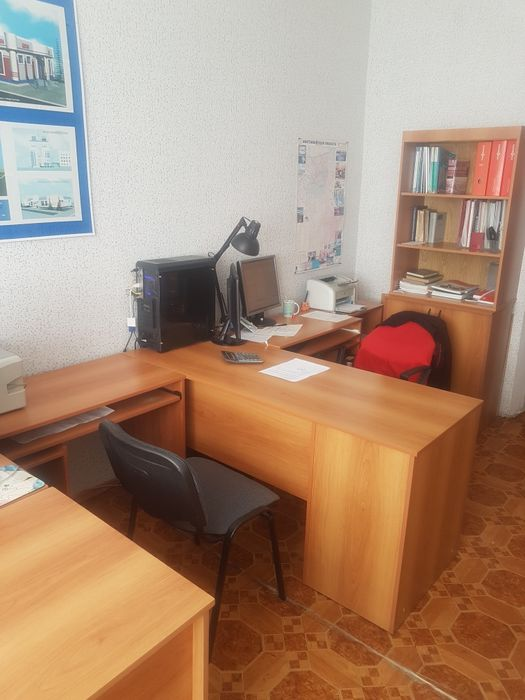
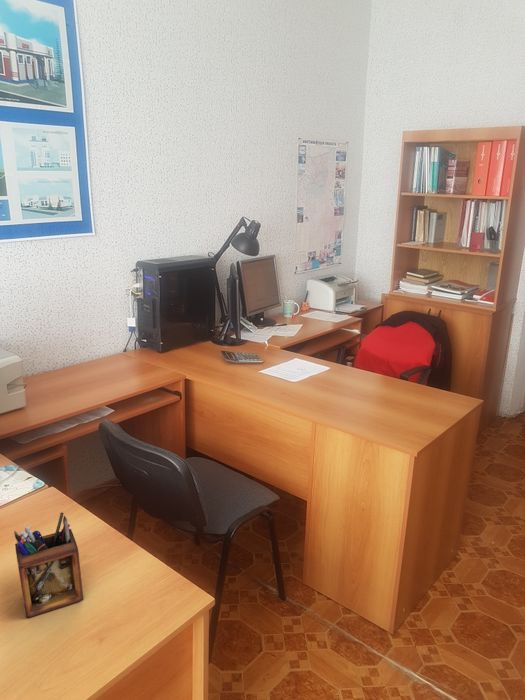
+ desk organizer [13,512,84,619]
